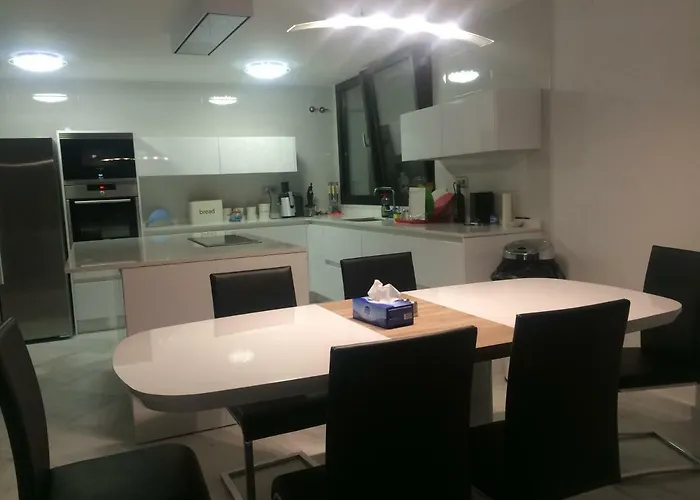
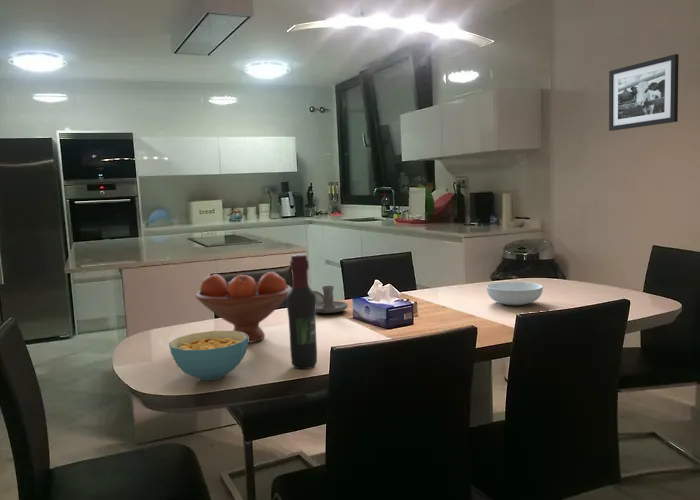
+ candle holder [313,285,349,314]
+ cereal bowl [168,330,249,381]
+ serving bowl [485,281,544,306]
+ fruit bowl [195,271,292,344]
+ picture frame [608,53,680,132]
+ wine bottle [285,254,318,370]
